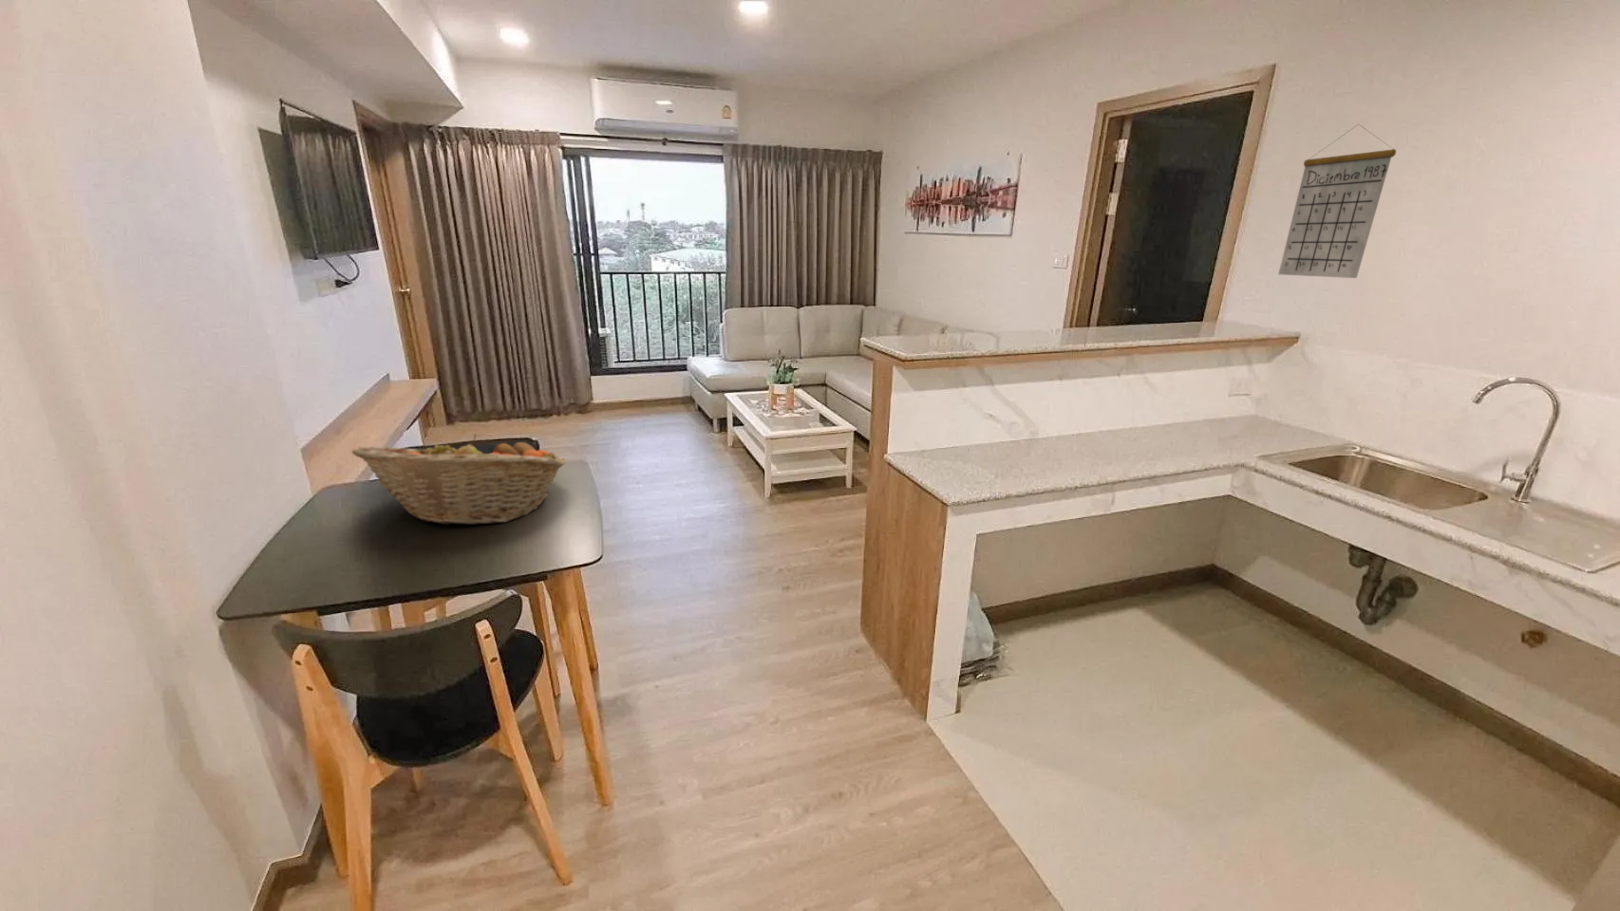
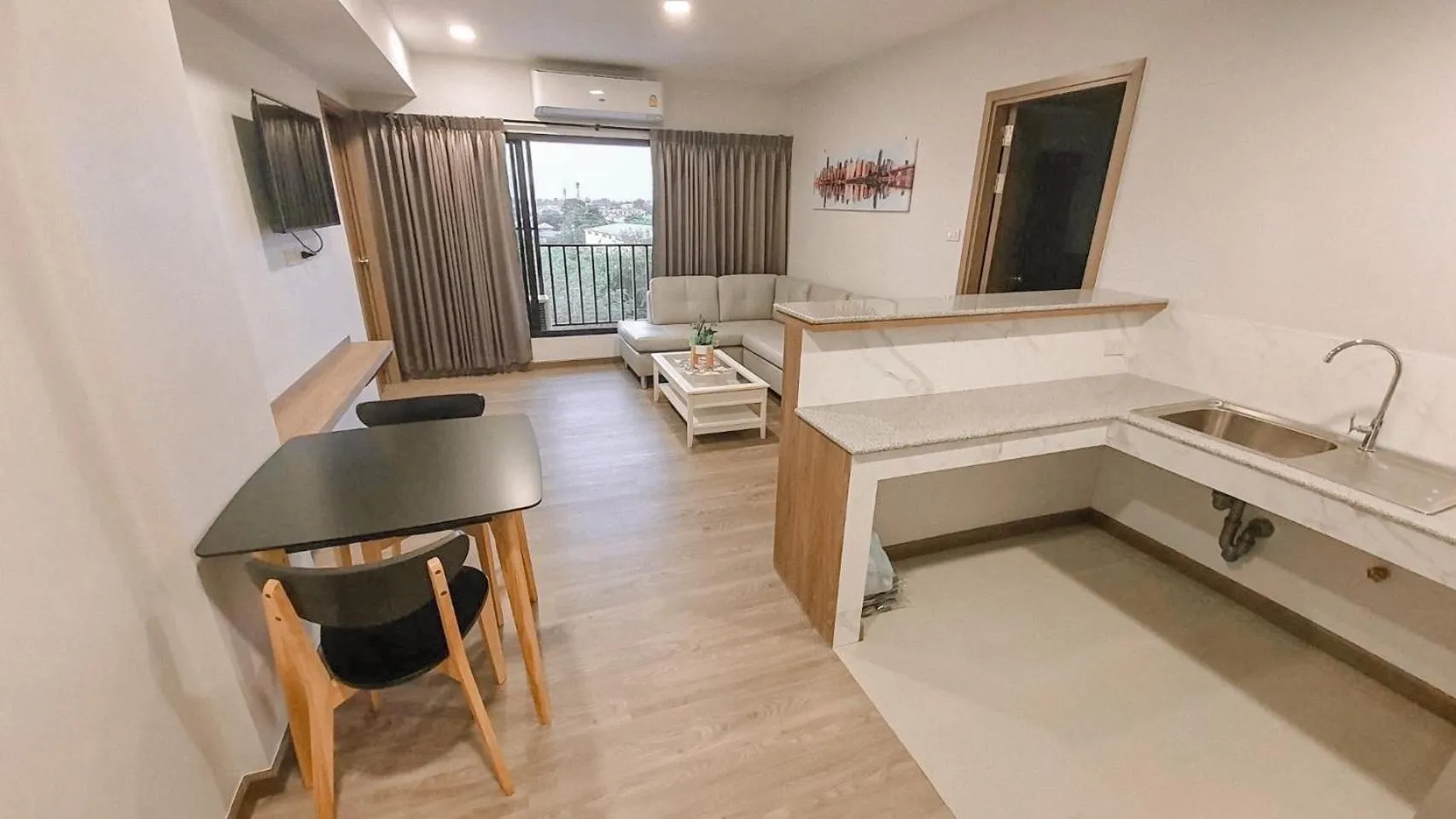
- calendar [1277,123,1396,279]
- fruit basket [352,434,567,526]
